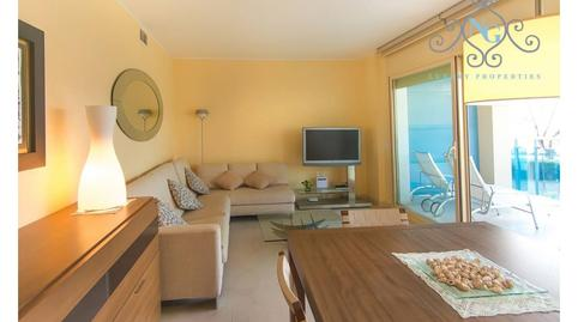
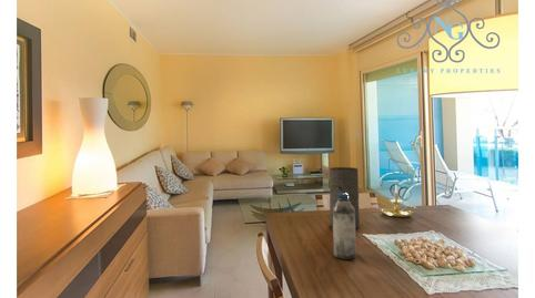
+ candle holder [381,184,415,218]
+ vase [329,166,361,229]
+ water bottle [332,193,357,260]
